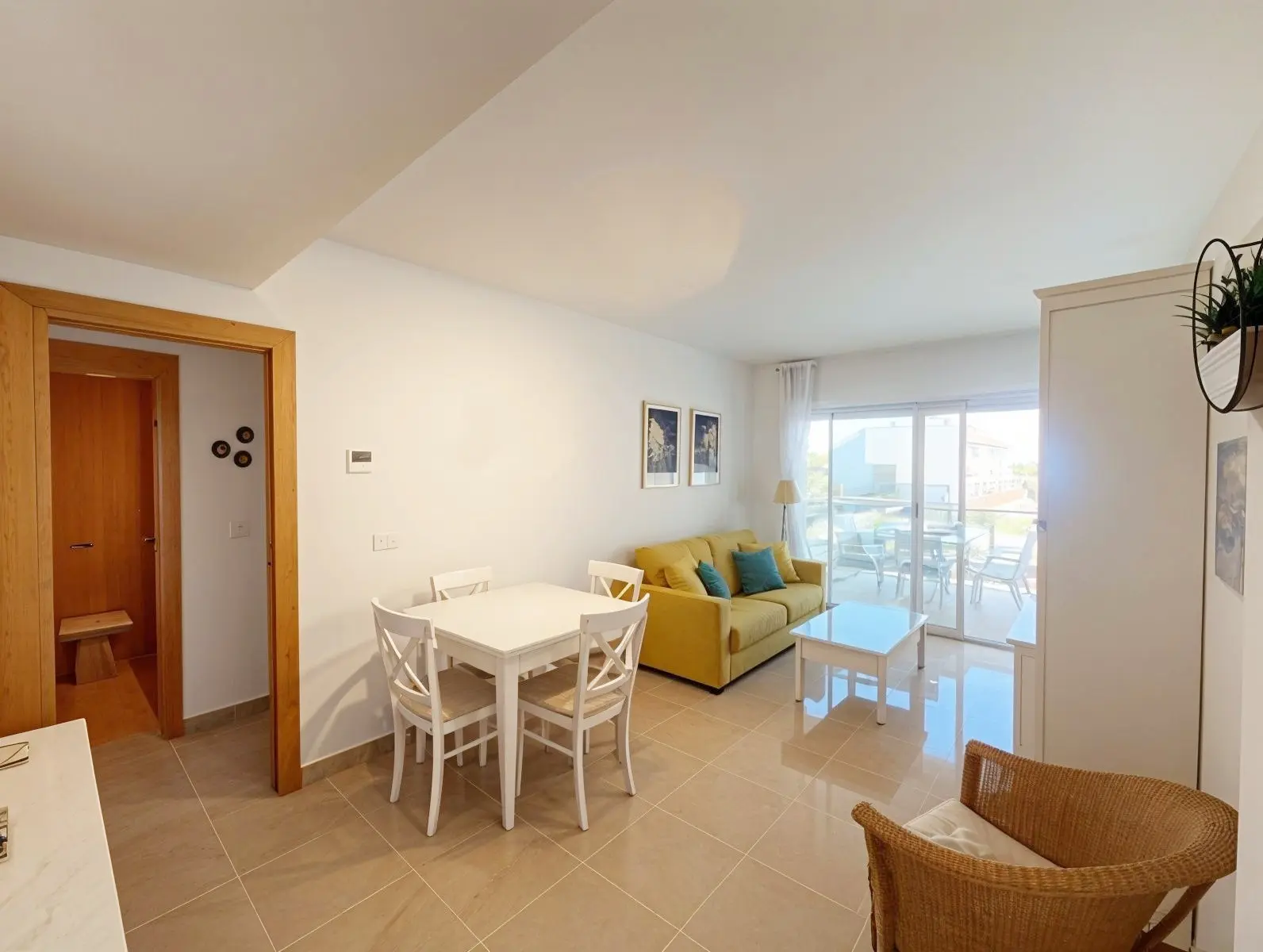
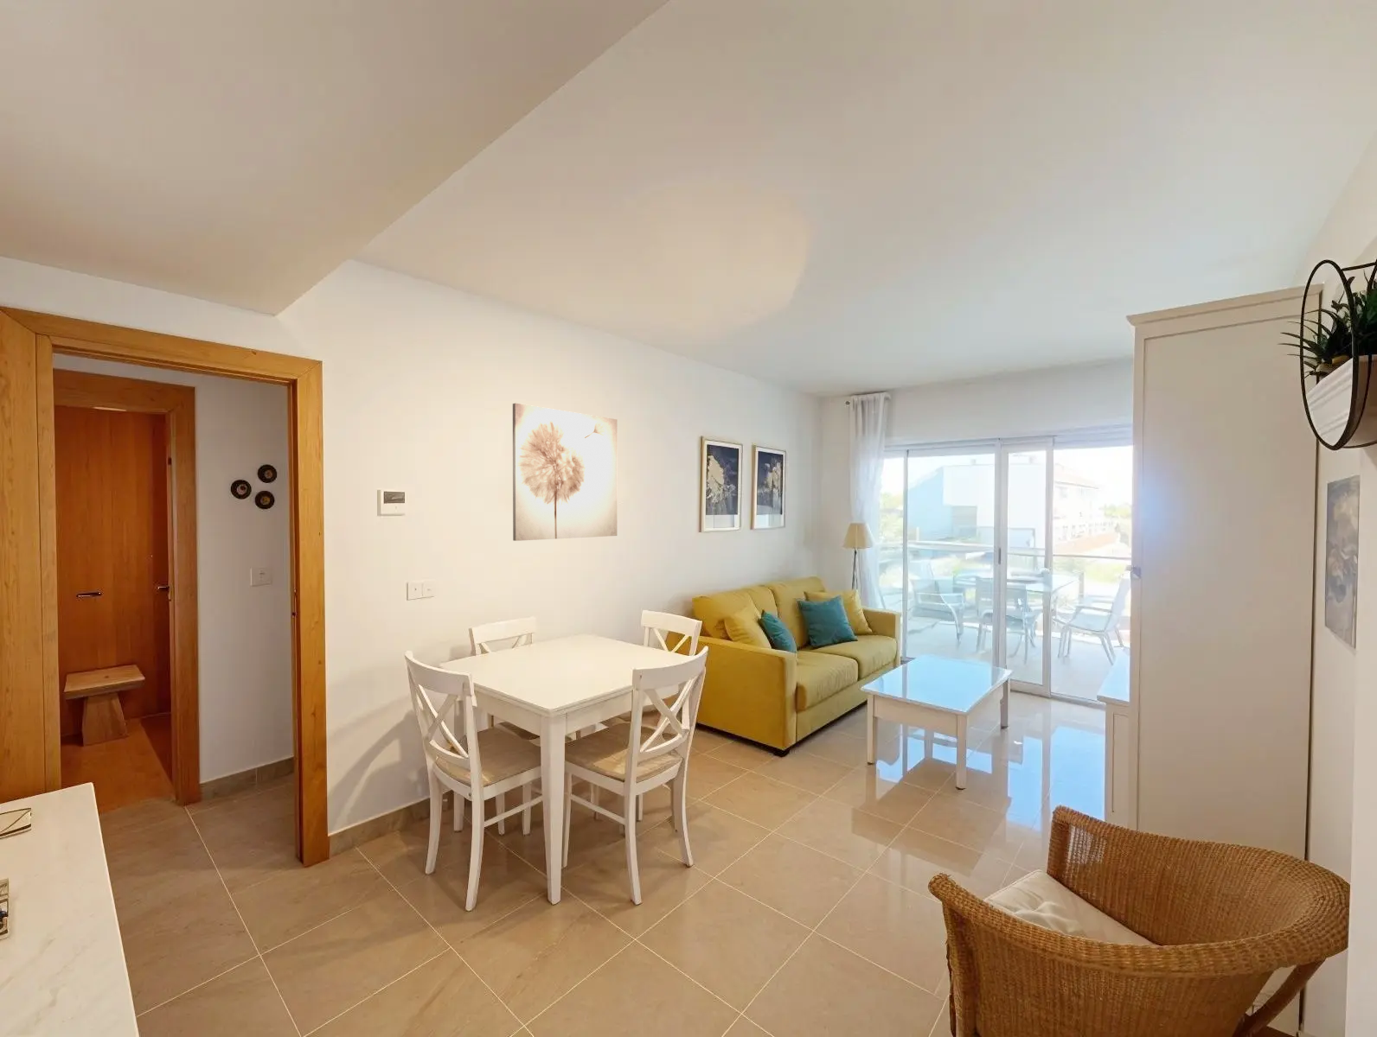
+ wall art [512,403,617,541]
